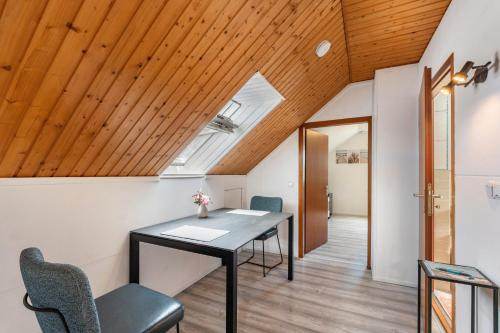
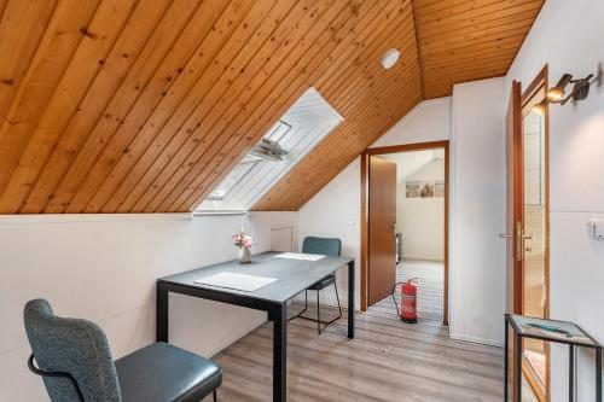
+ fire extinguisher [390,276,419,325]
